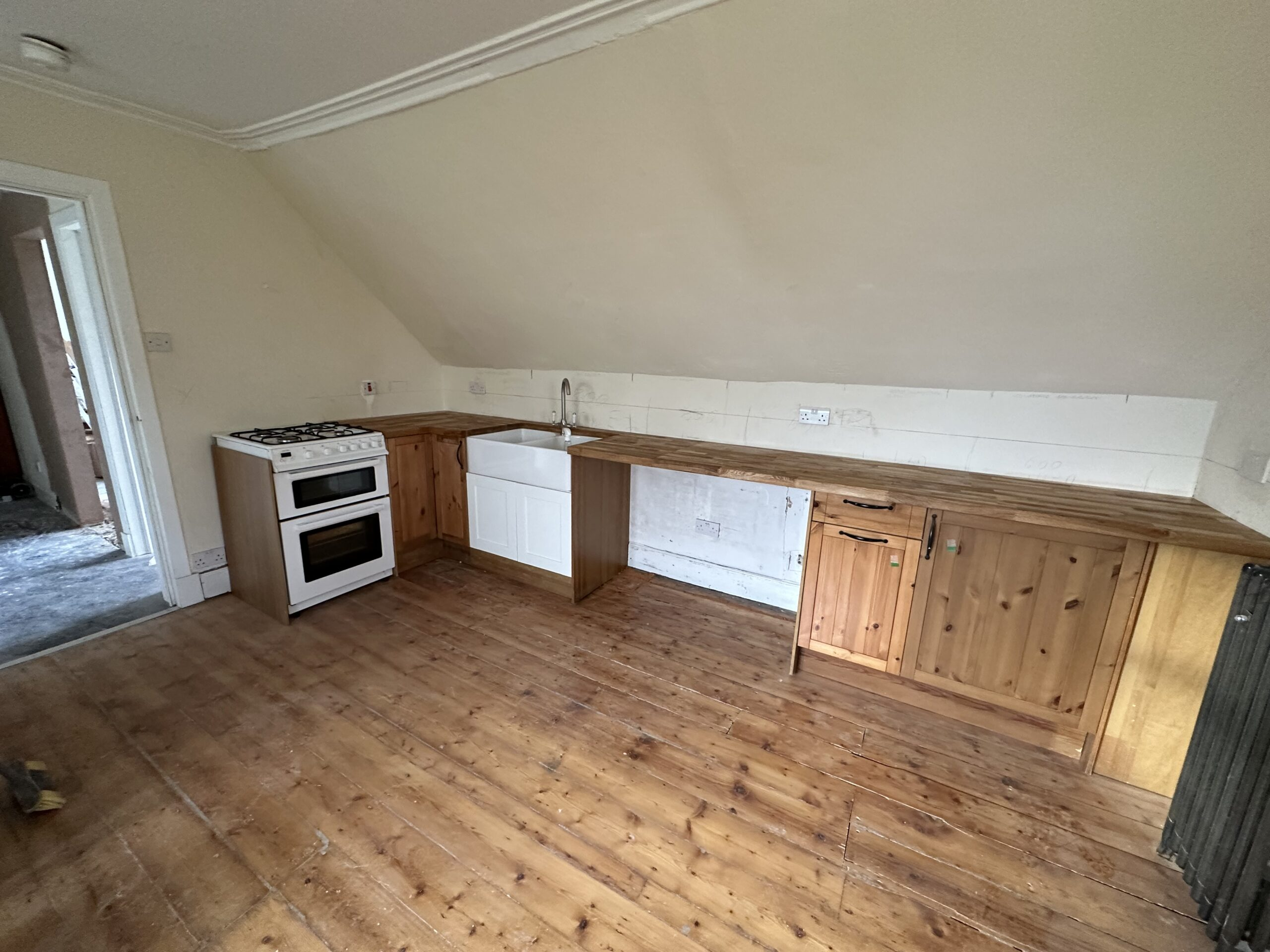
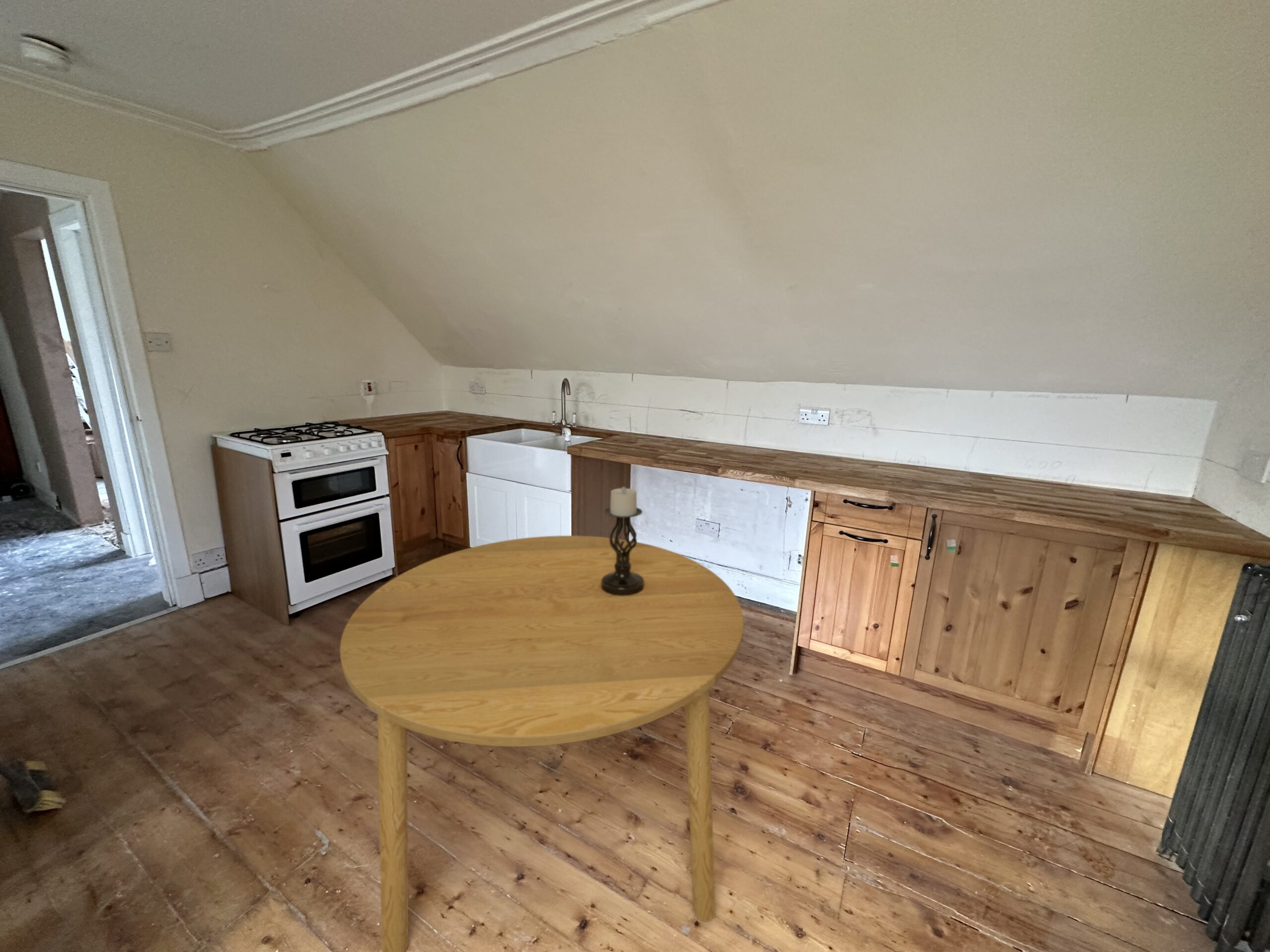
+ dining table [339,535,744,952]
+ candle holder [601,486,644,596]
